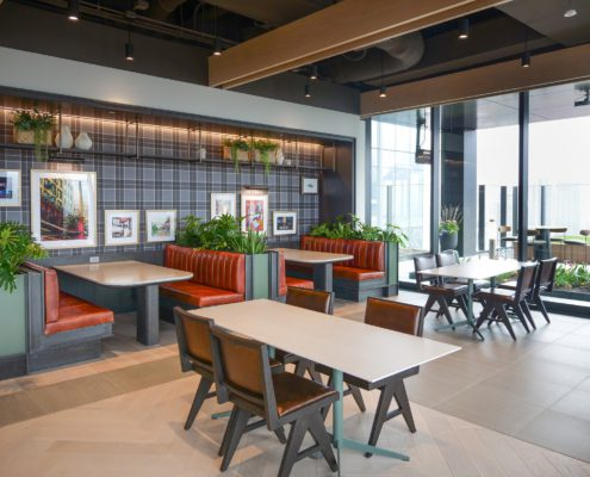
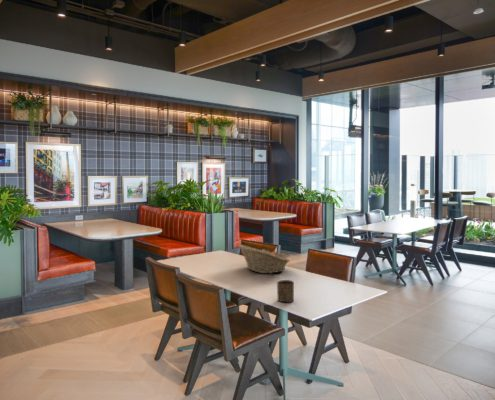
+ fruit basket [238,244,291,274]
+ cup [276,279,295,303]
